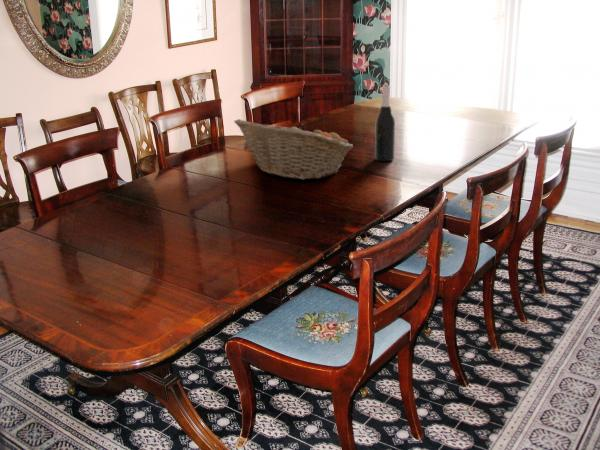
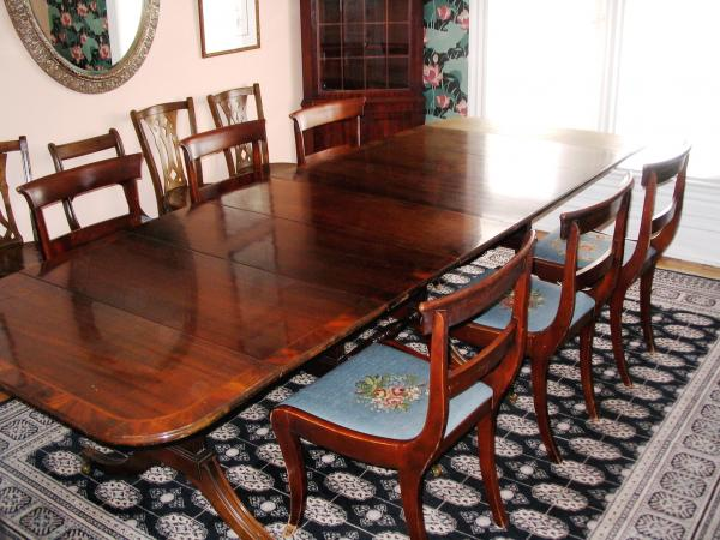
- fruit basket [233,118,354,181]
- wine bottle [374,83,396,162]
